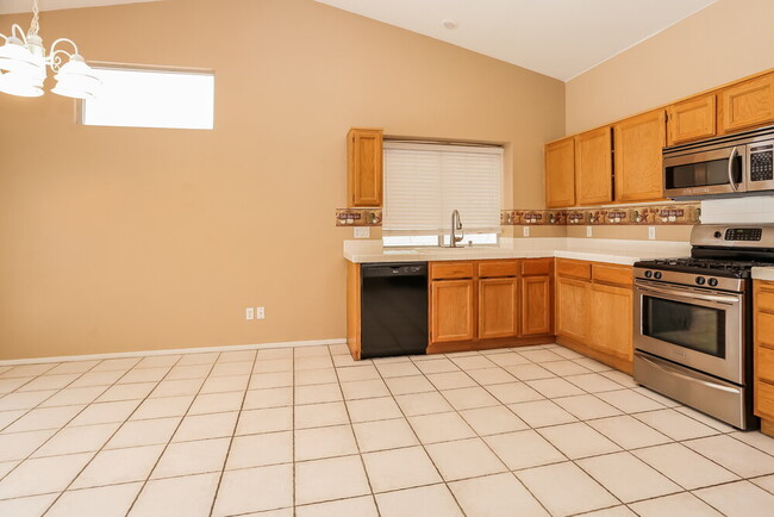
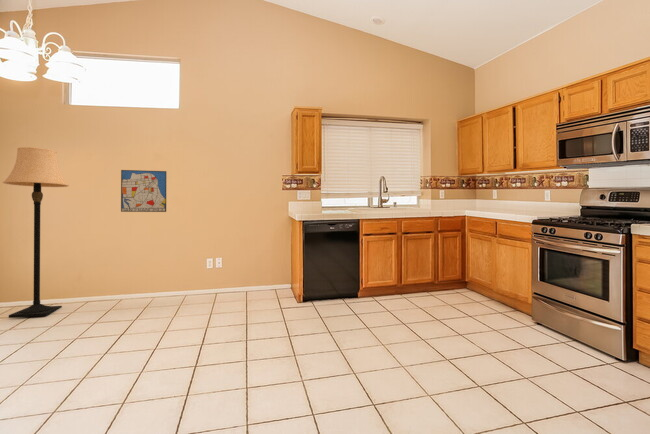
+ wall art [120,169,167,213]
+ lamp [2,146,70,319]
